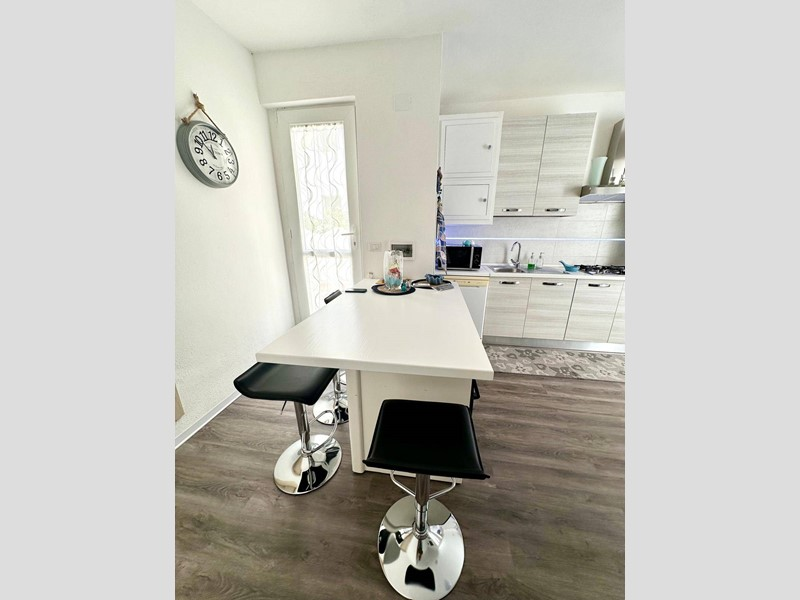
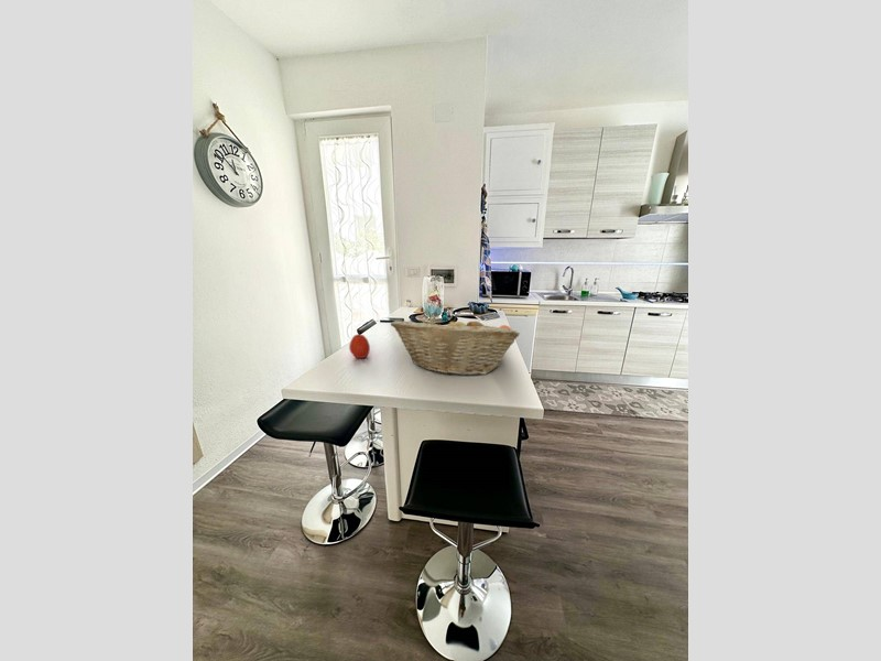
+ fruit basket [390,314,521,377]
+ apple [348,333,371,359]
